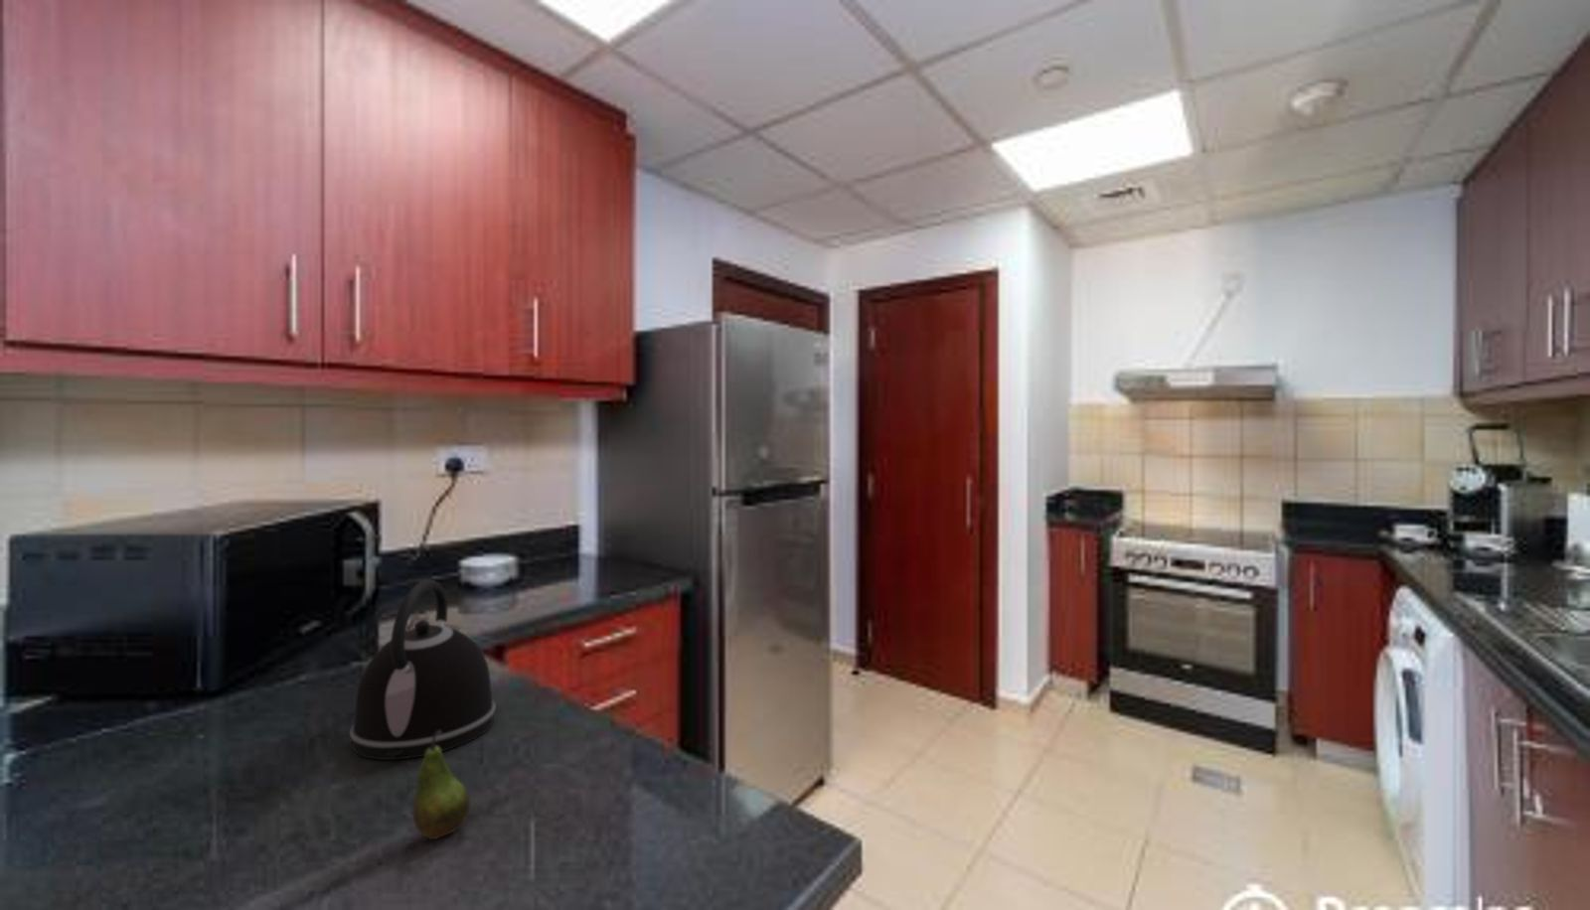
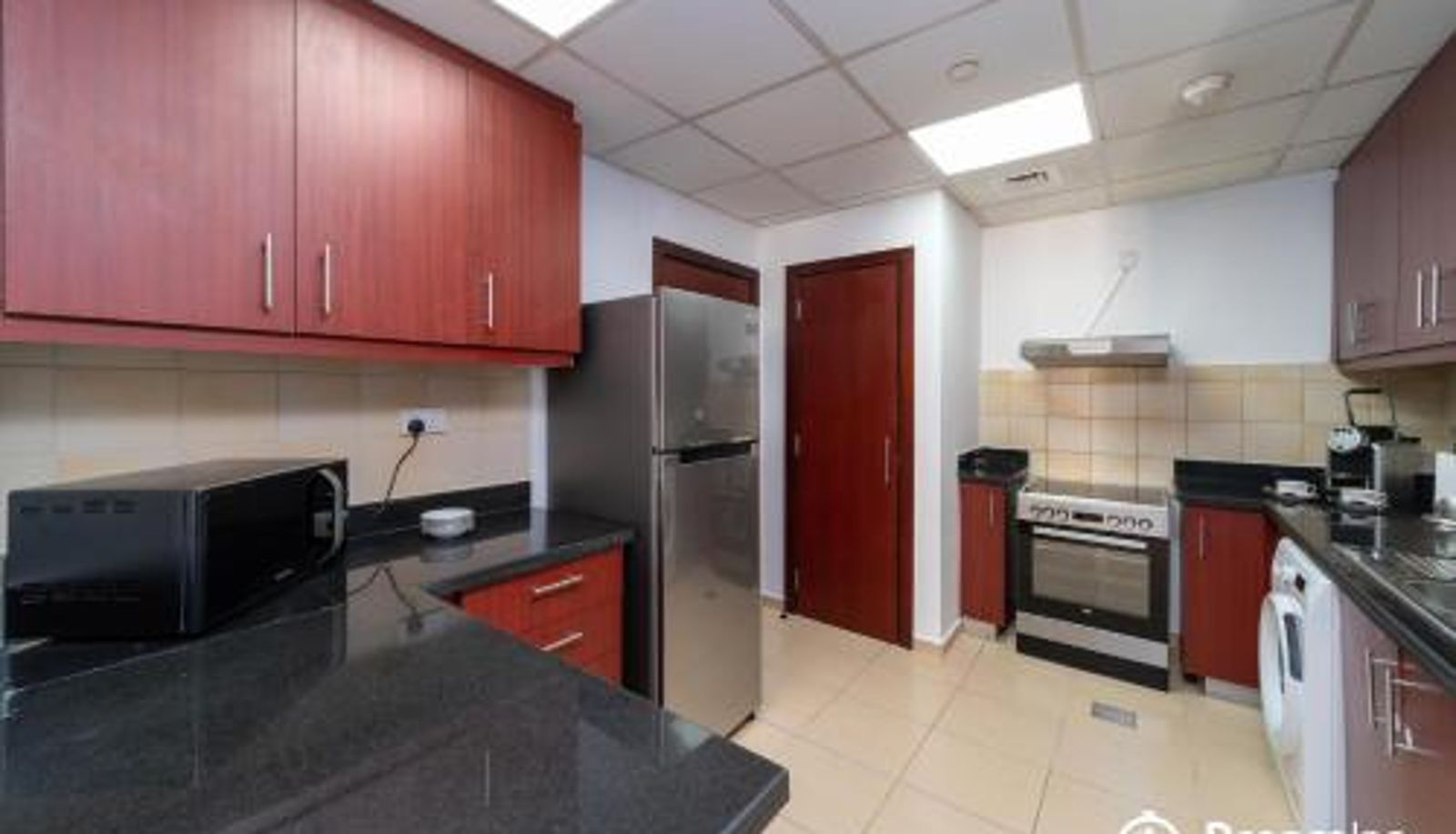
- fruit [413,731,471,840]
- kettle [348,578,497,761]
